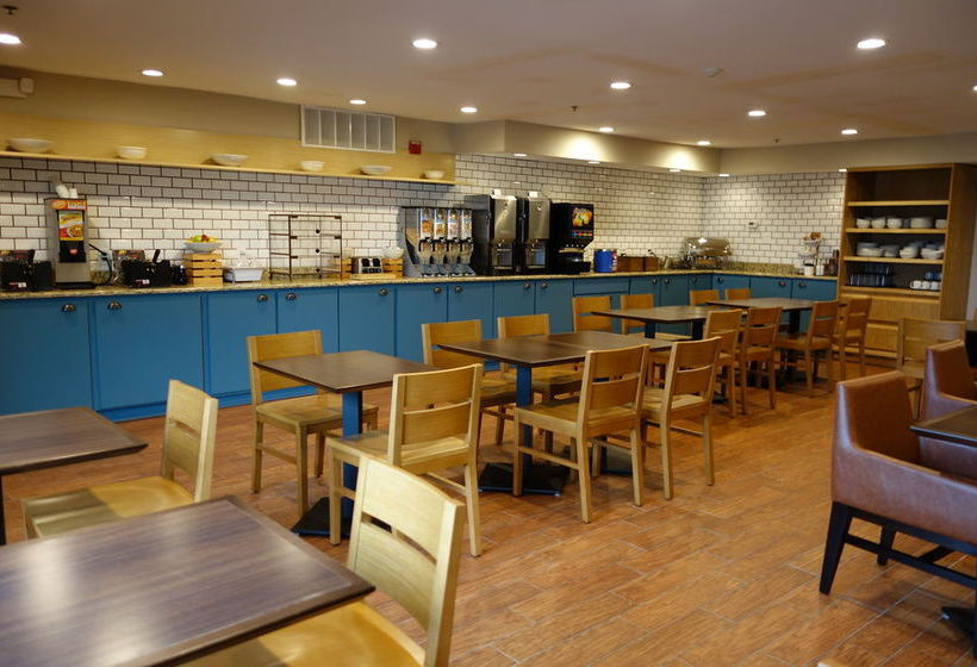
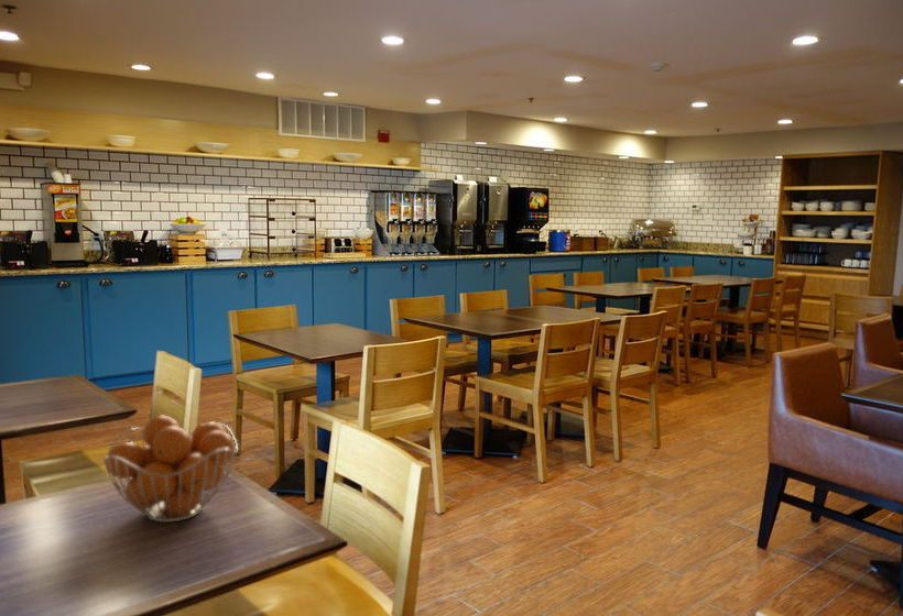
+ fruit basket [102,415,239,524]
